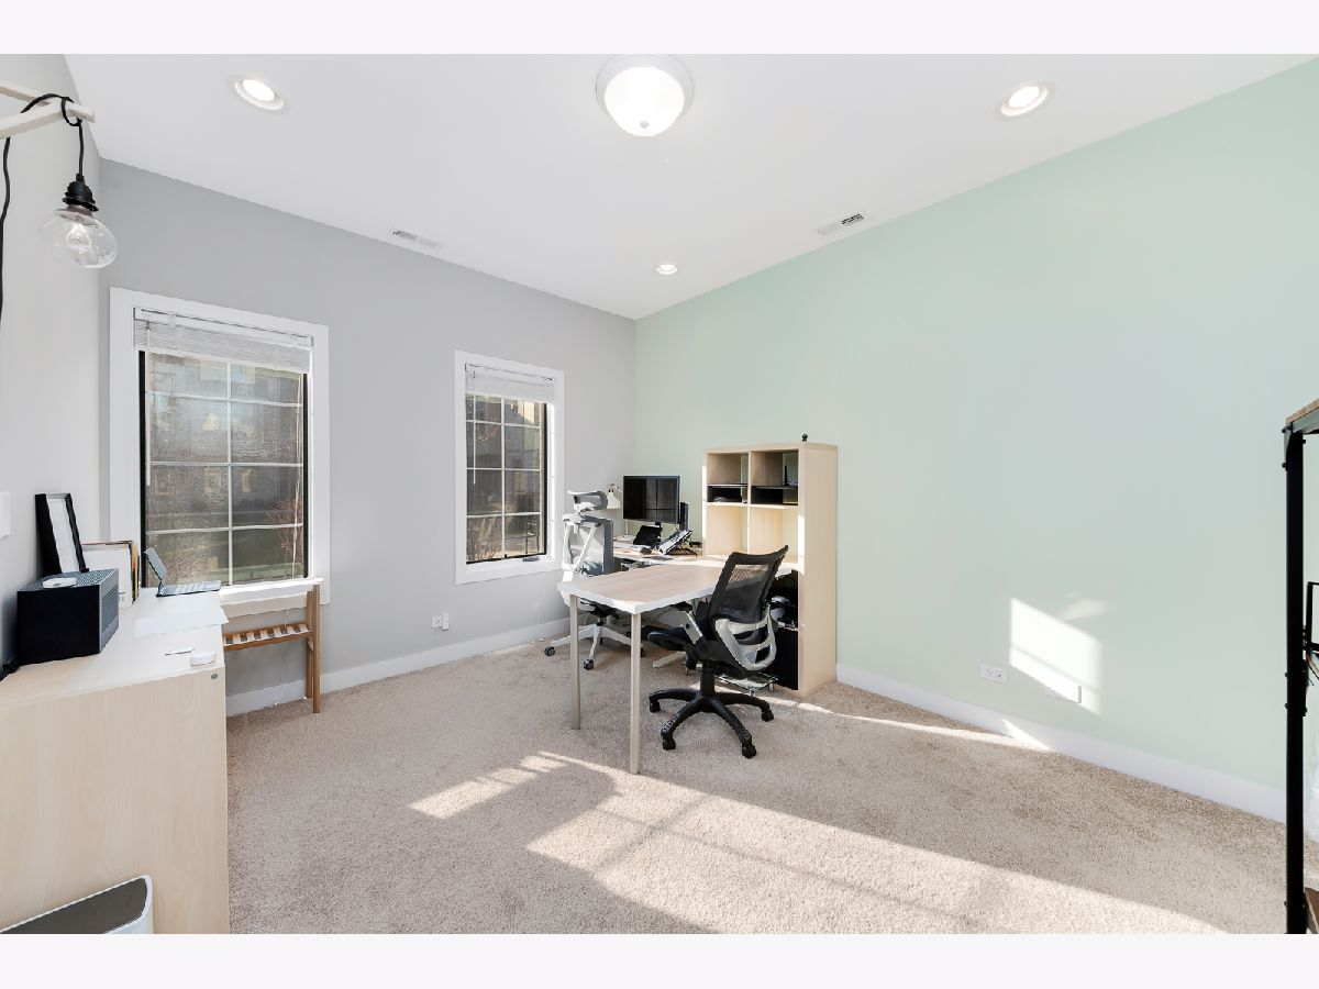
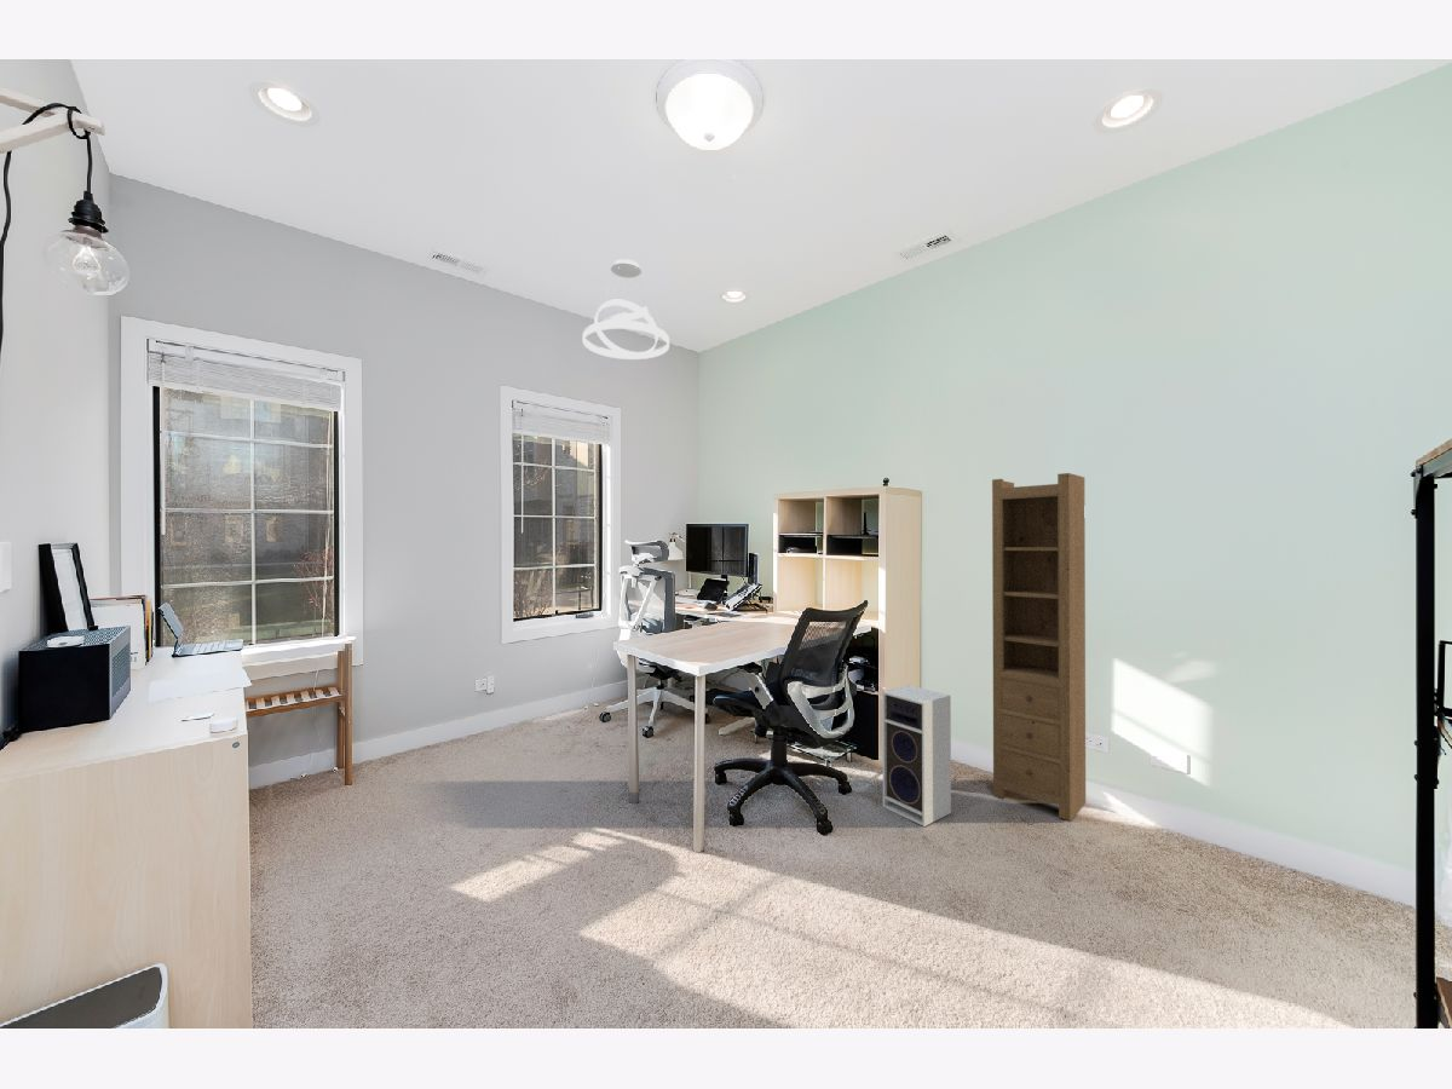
+ pendant light [582,258,670,361]
+ shelving unit [991,472,1087,822]
+ speaker [881,684,952,828]
